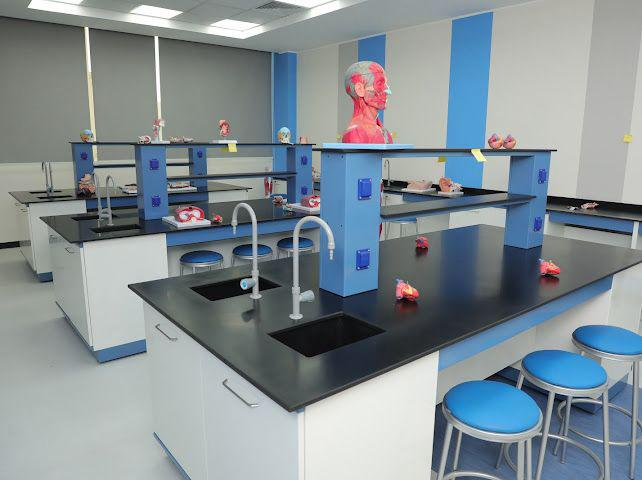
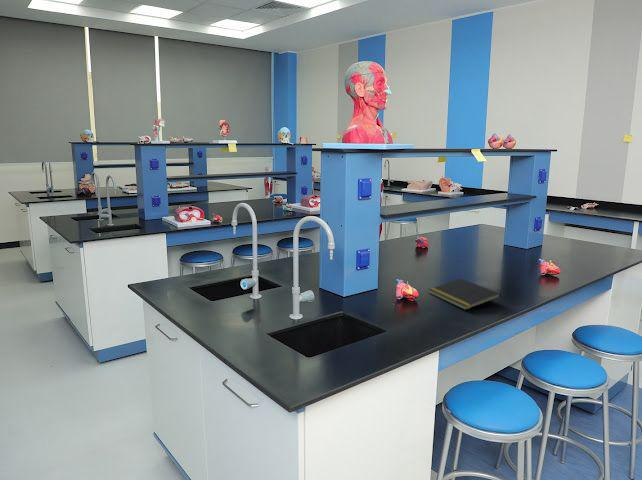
+ notepad [427,277,502,311]
